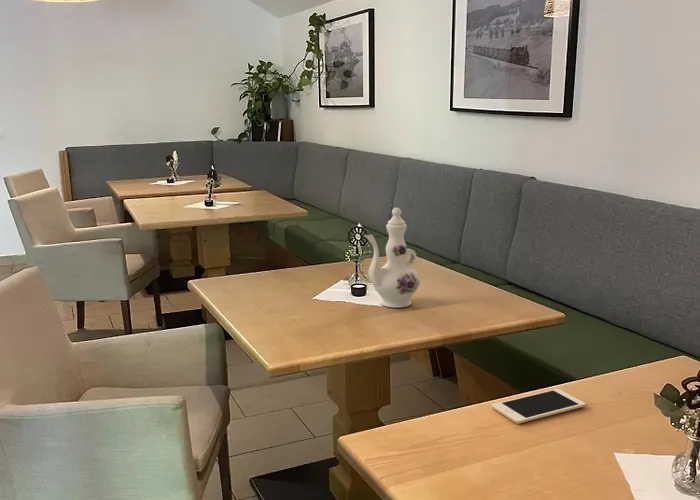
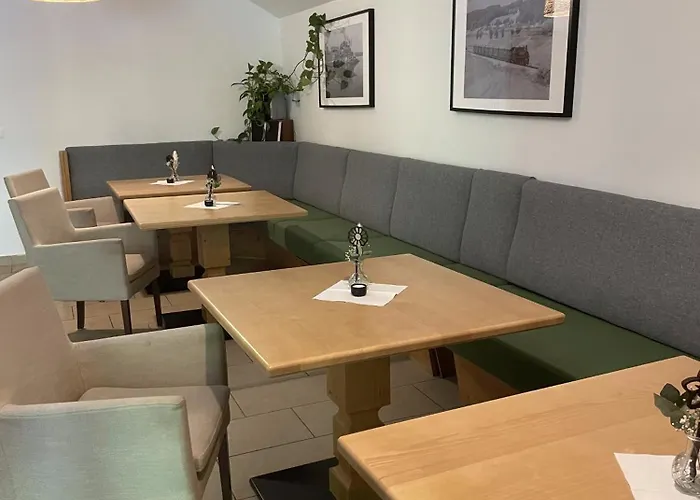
- cell phone [491,388,586,425]
- chinaware [363,207,421,309]
